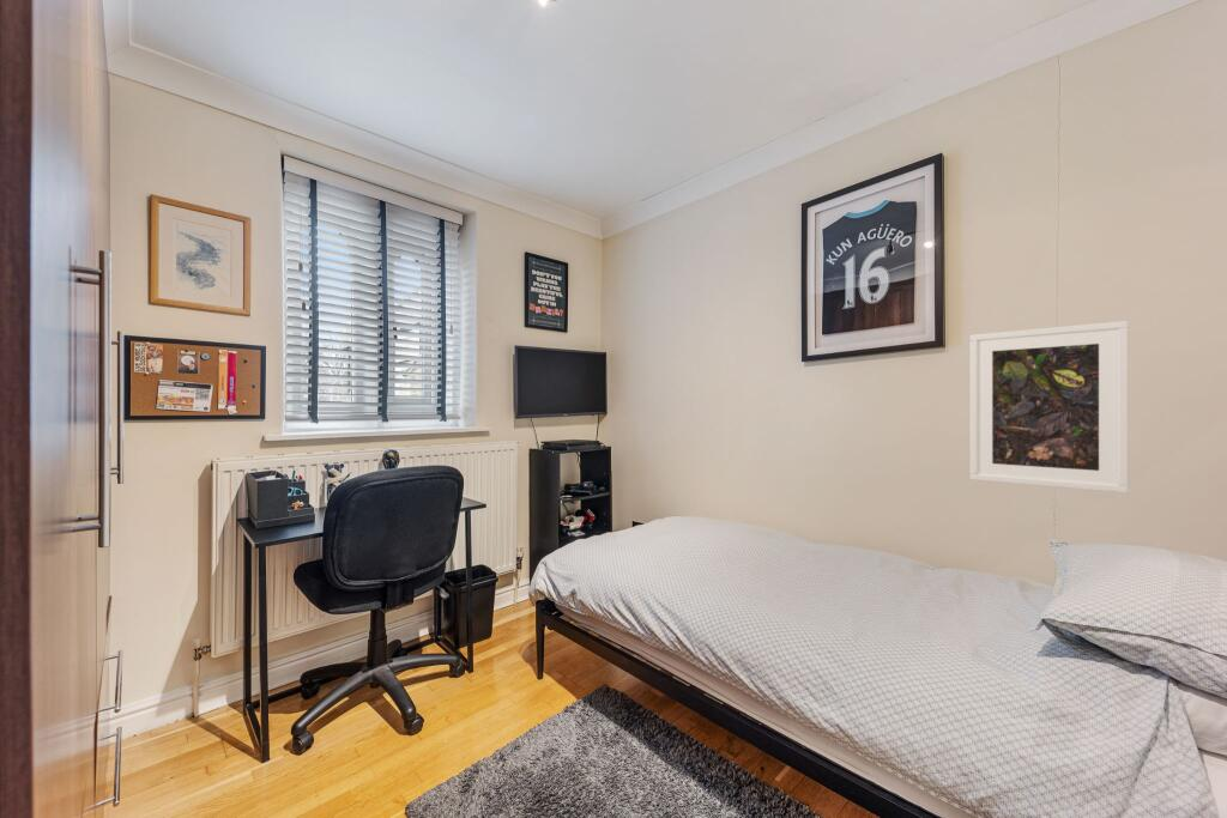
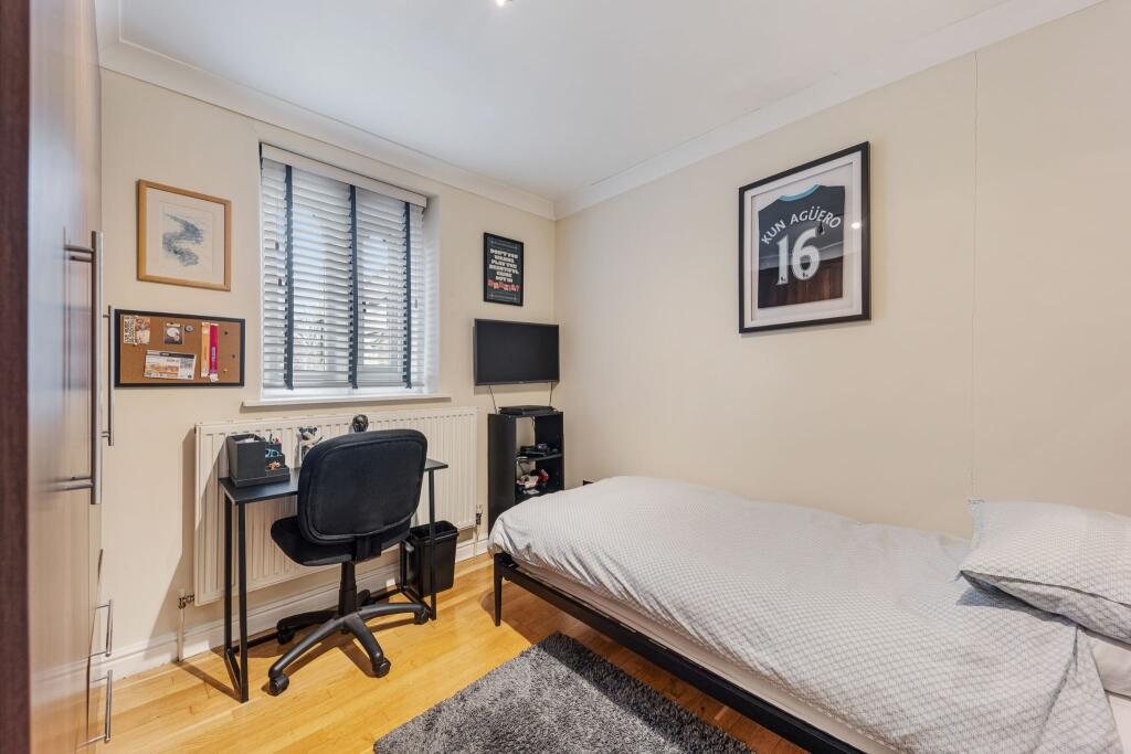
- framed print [969,320,1130,495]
